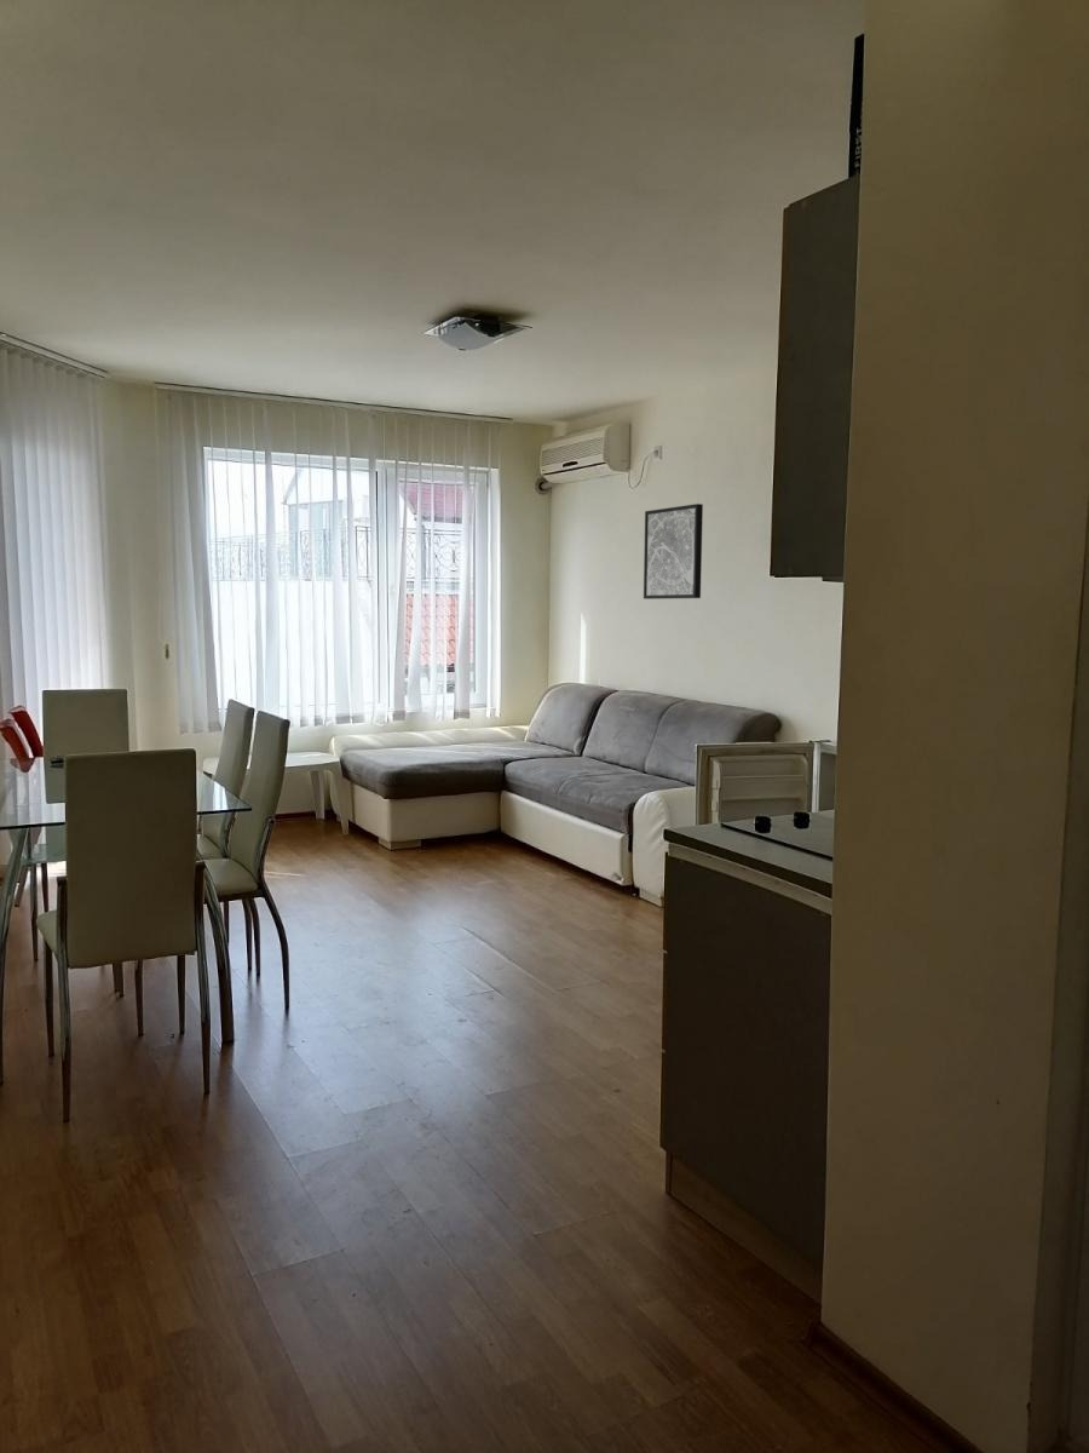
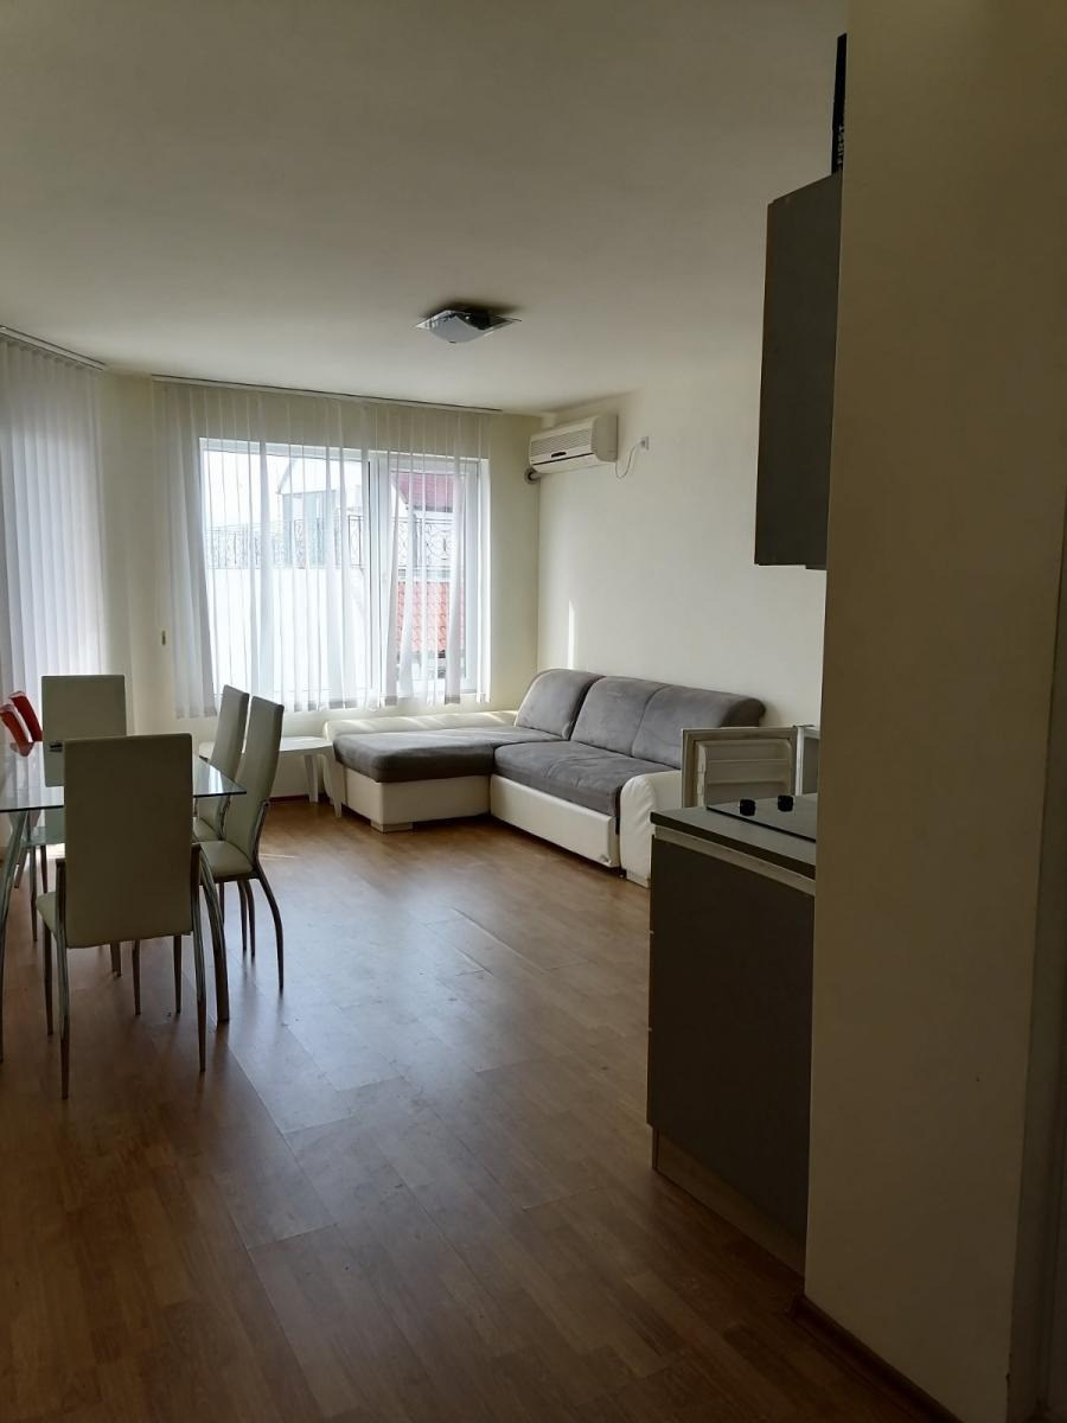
- wall art [643,502,704,601]
